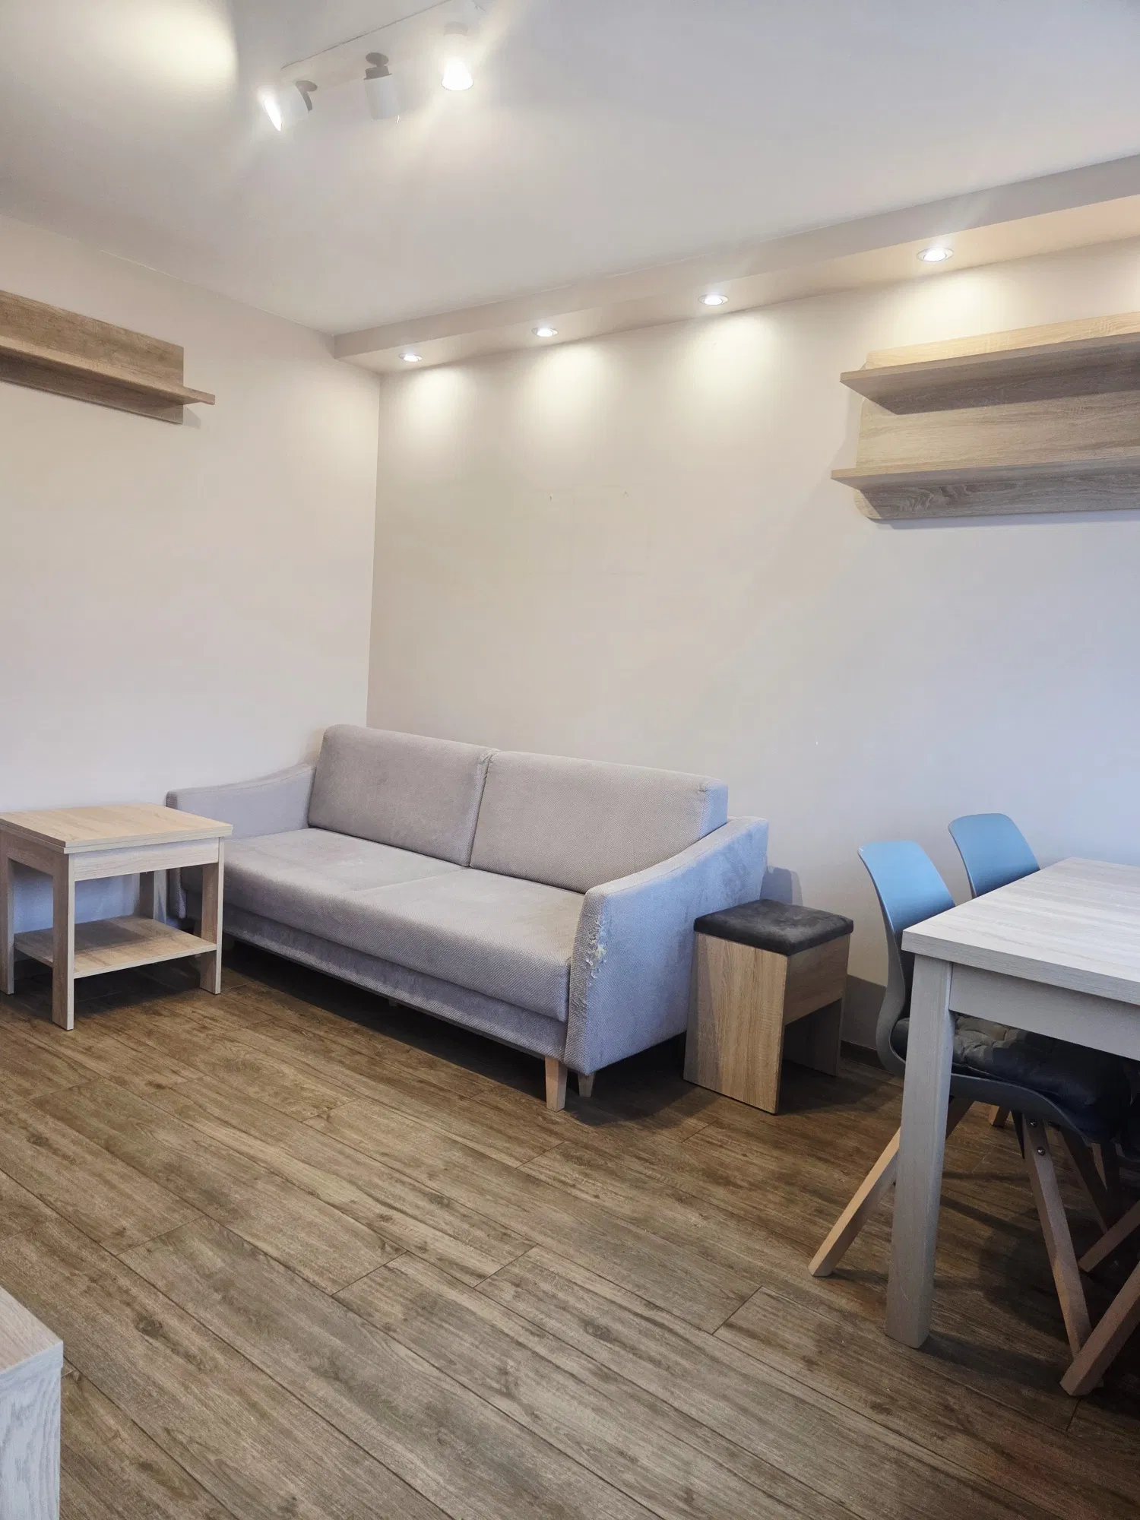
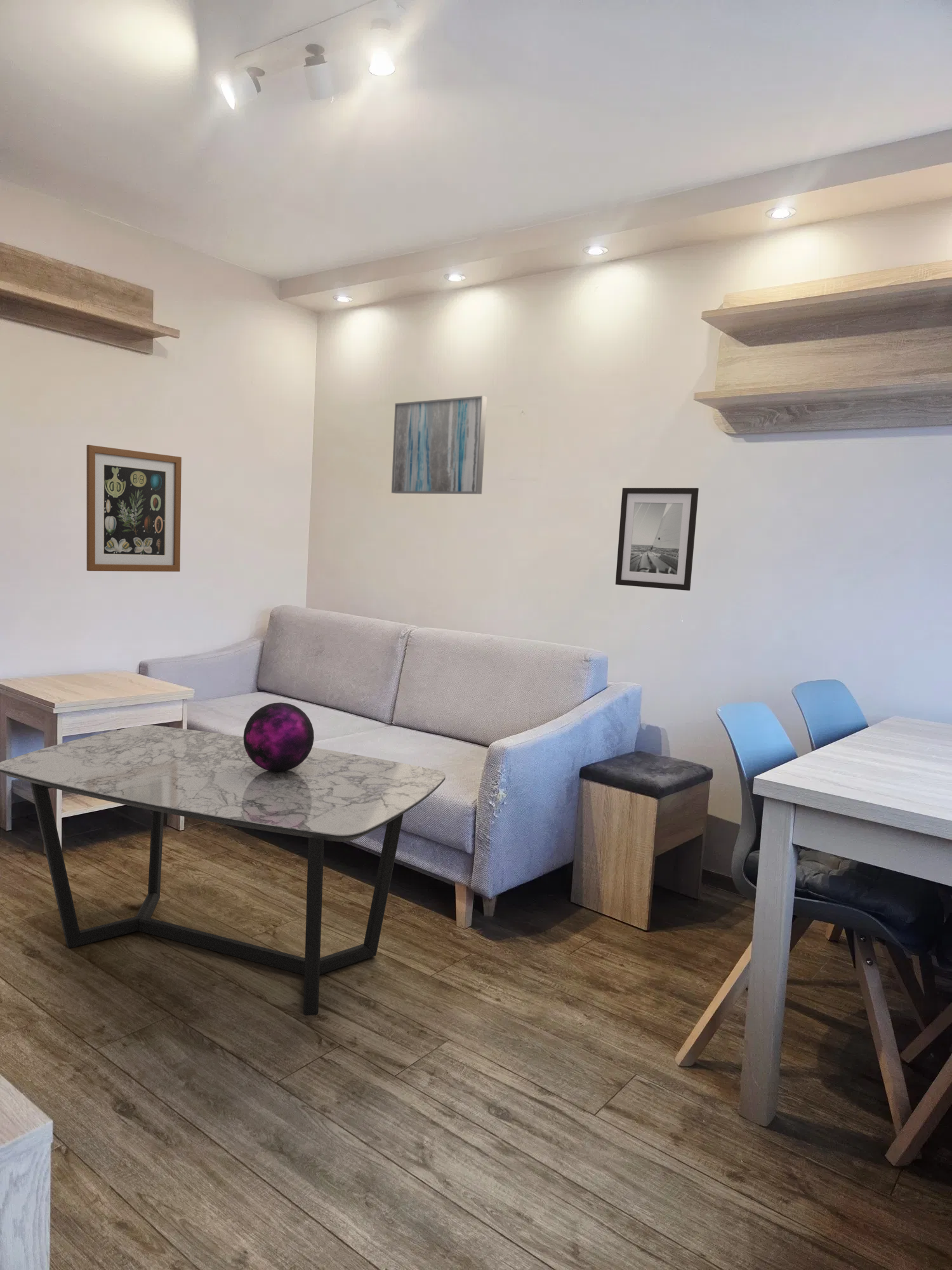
+ wall art [615,487,699,591]
+ coffee table [0,725,446,1016]
+ wall art [86,445,182,572]
+ decorative orb [243,702,315,772]
+ wall art [391,395,487,495]
